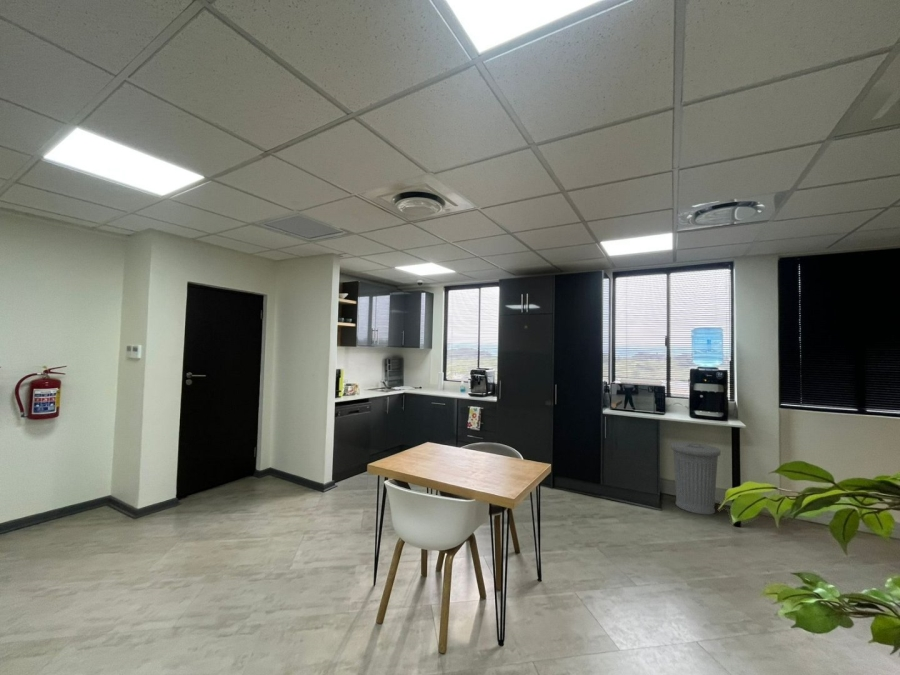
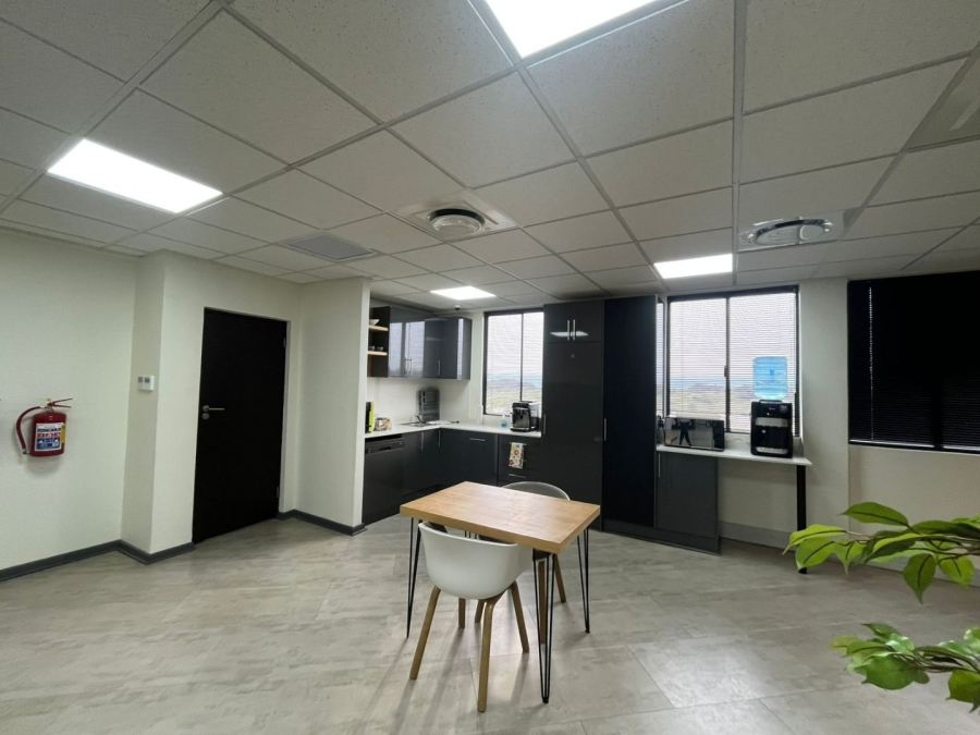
- trash bin [670,441,721,516]
